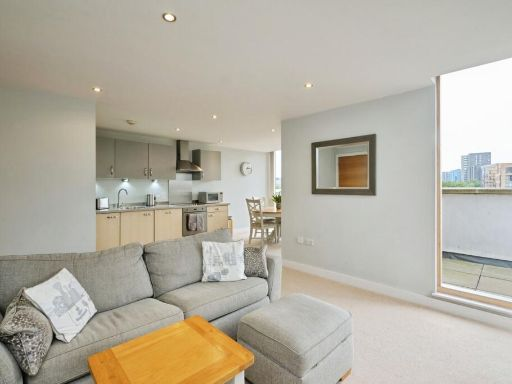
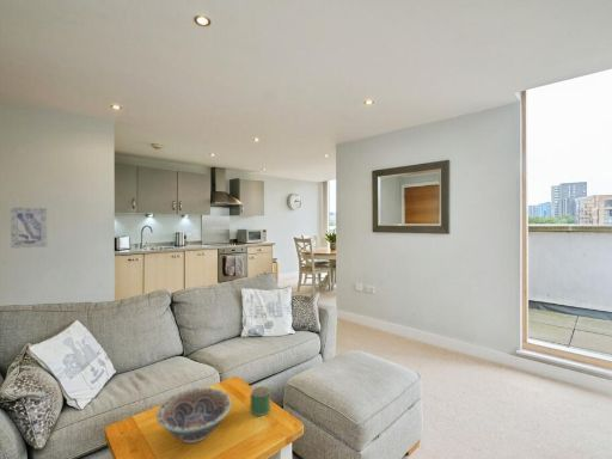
+ mug [249,385,271,417]
+ wall art [10,206,48,249]
+ decorative bowl [155,386,233,445]
